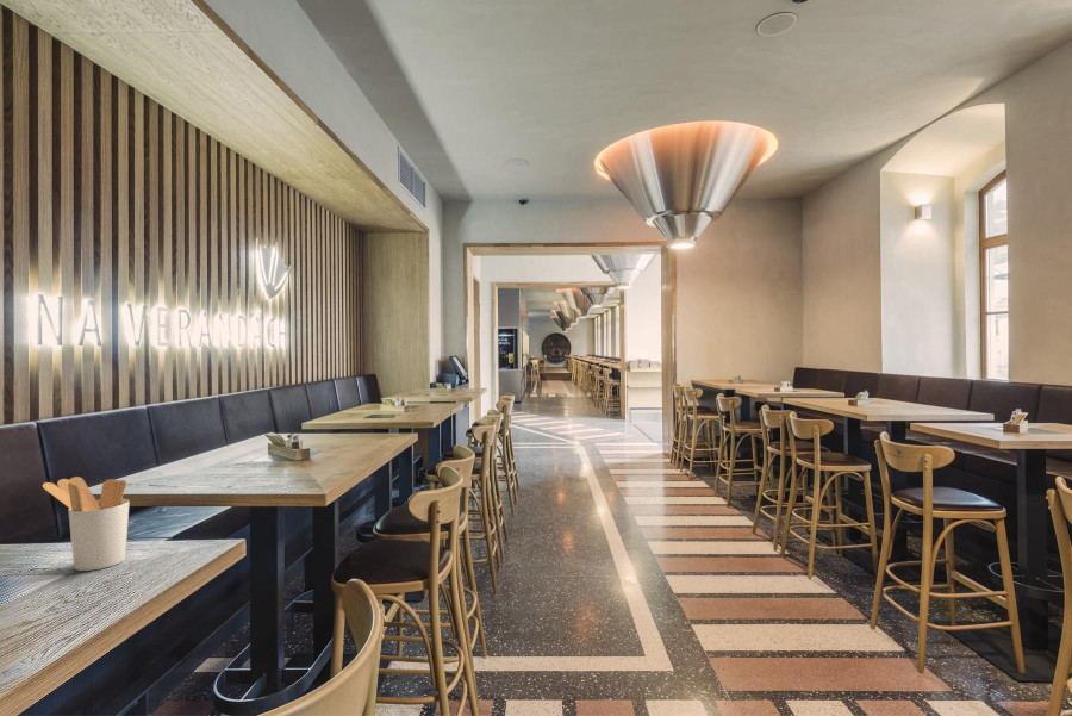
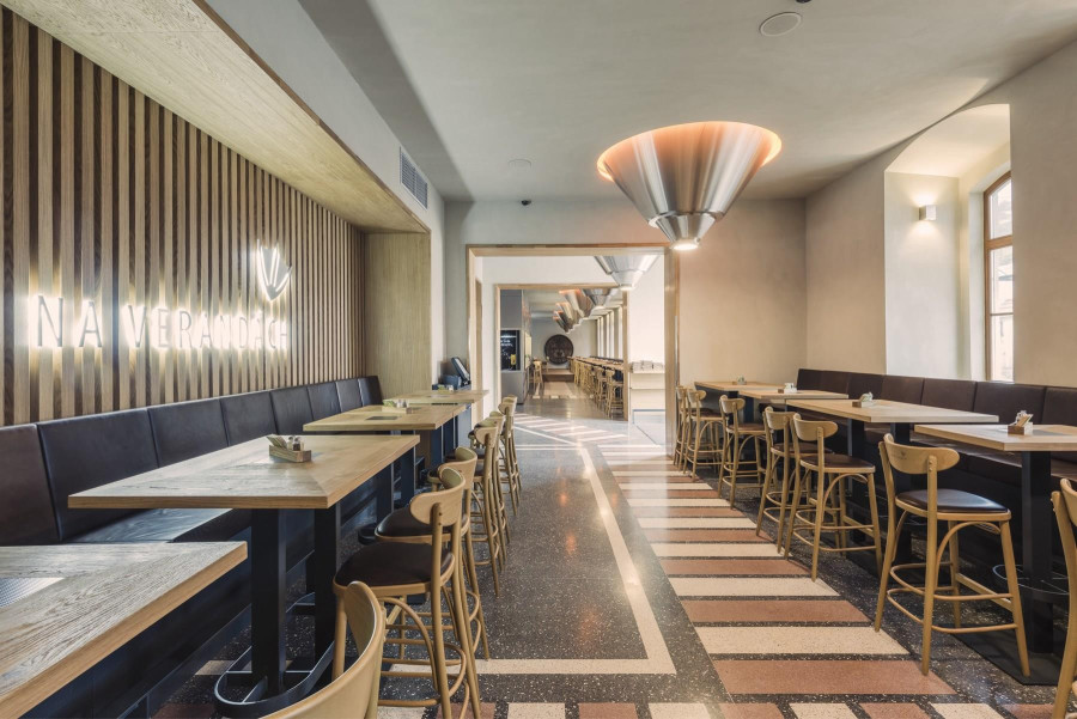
- utensil holder [42,475,131,572]
